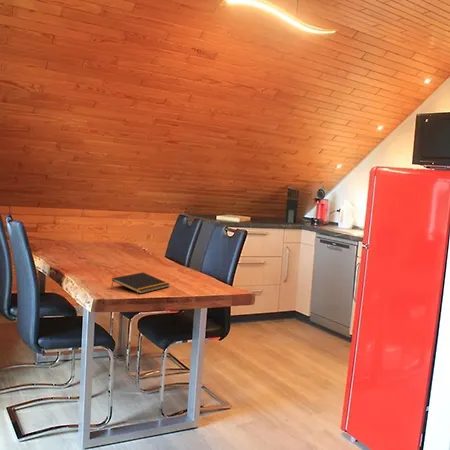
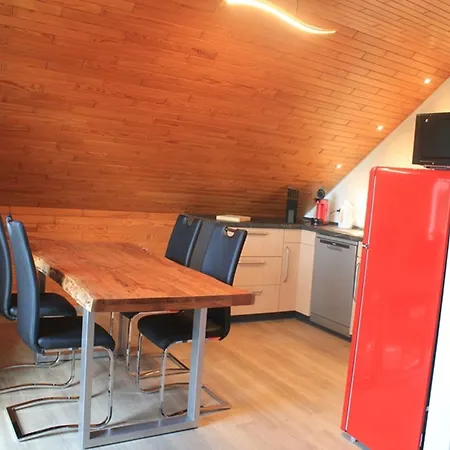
- notepad [110,271,170,295]
